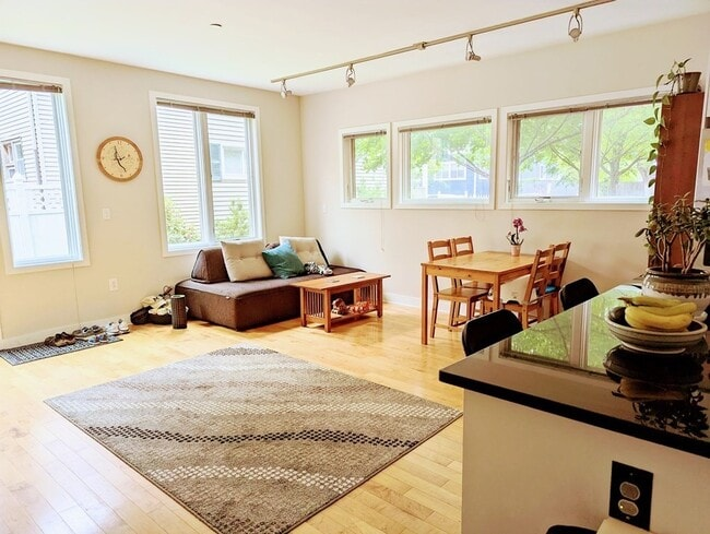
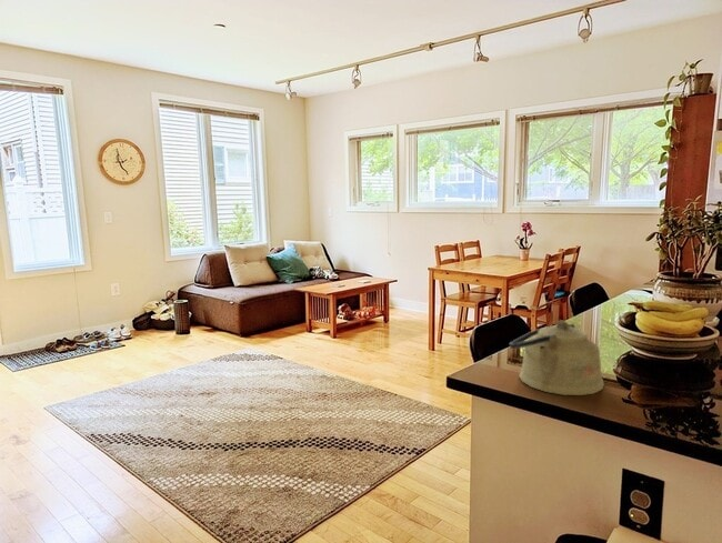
+ kettle [509,320,605,396]
